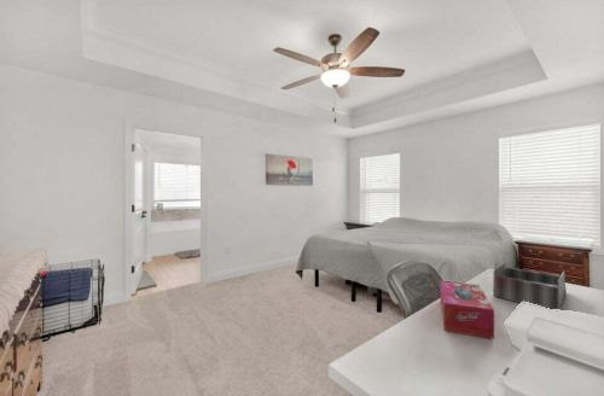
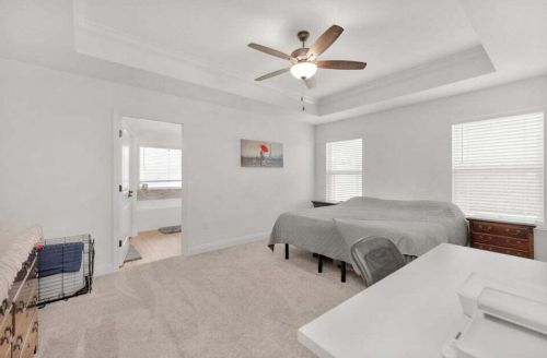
- desk organizer [492,261,568,310]
- tissue box [440,280,495,340]
